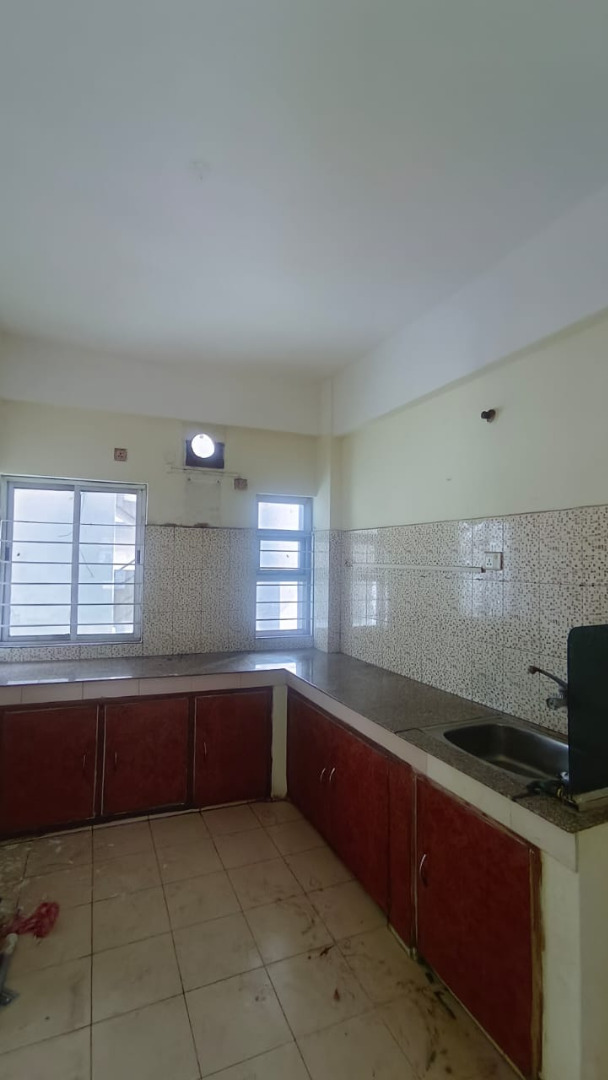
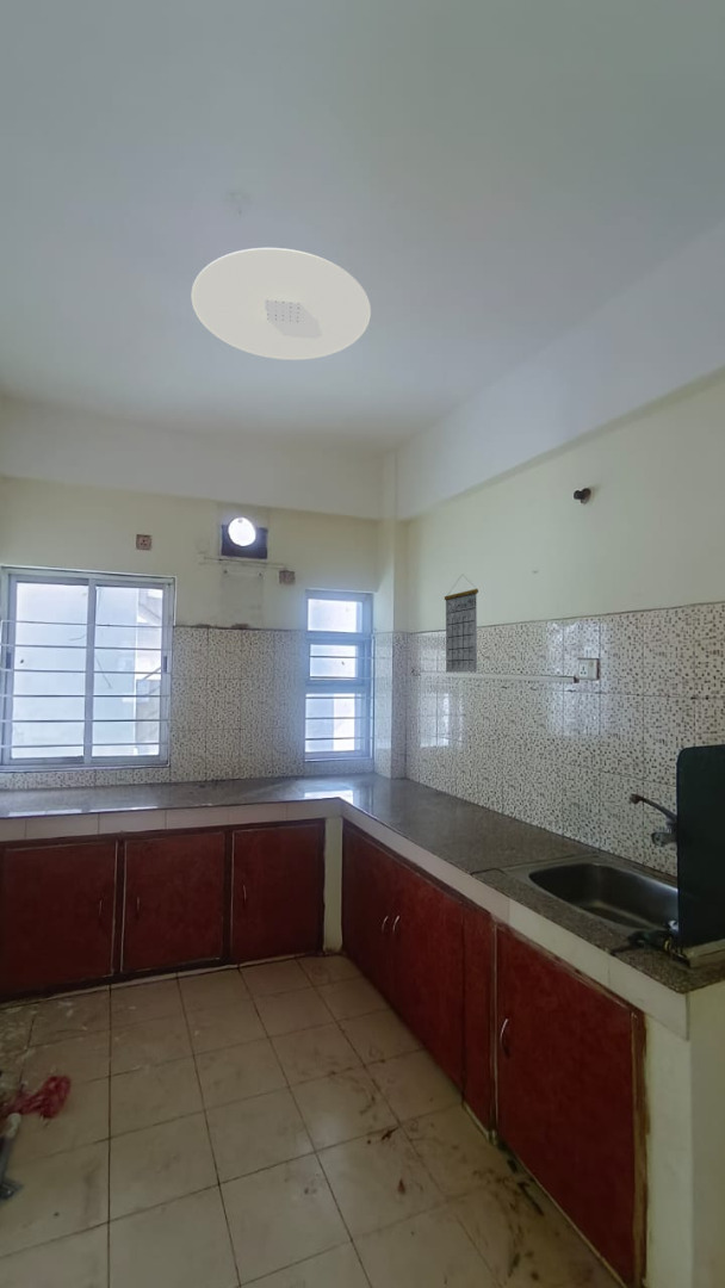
+ calendar [444,575,479,673]
+ ceiling light [191,247,372,361]
